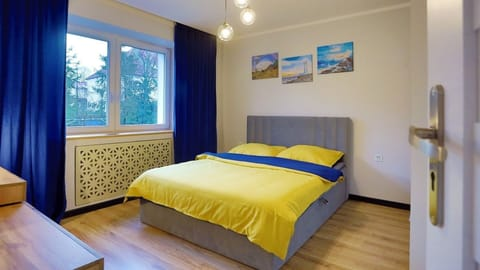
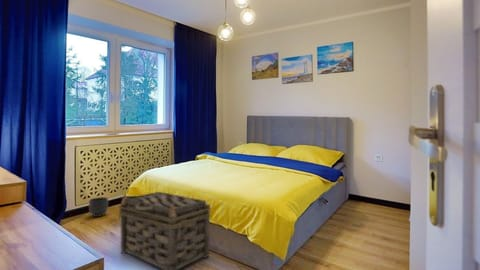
+ basket [117,191,212,270]
+ planter [88,196,109,218]
